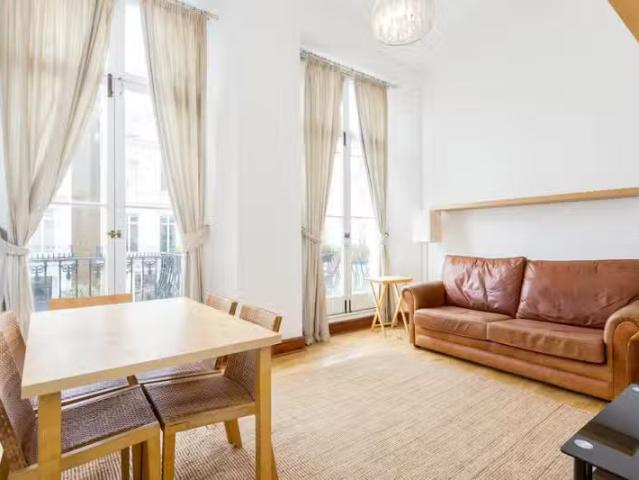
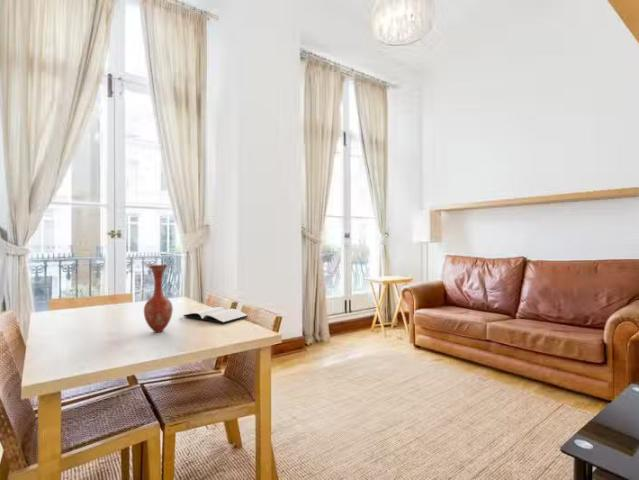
+ vase [143,264,174,334]
+ book [182,306,249,324]
